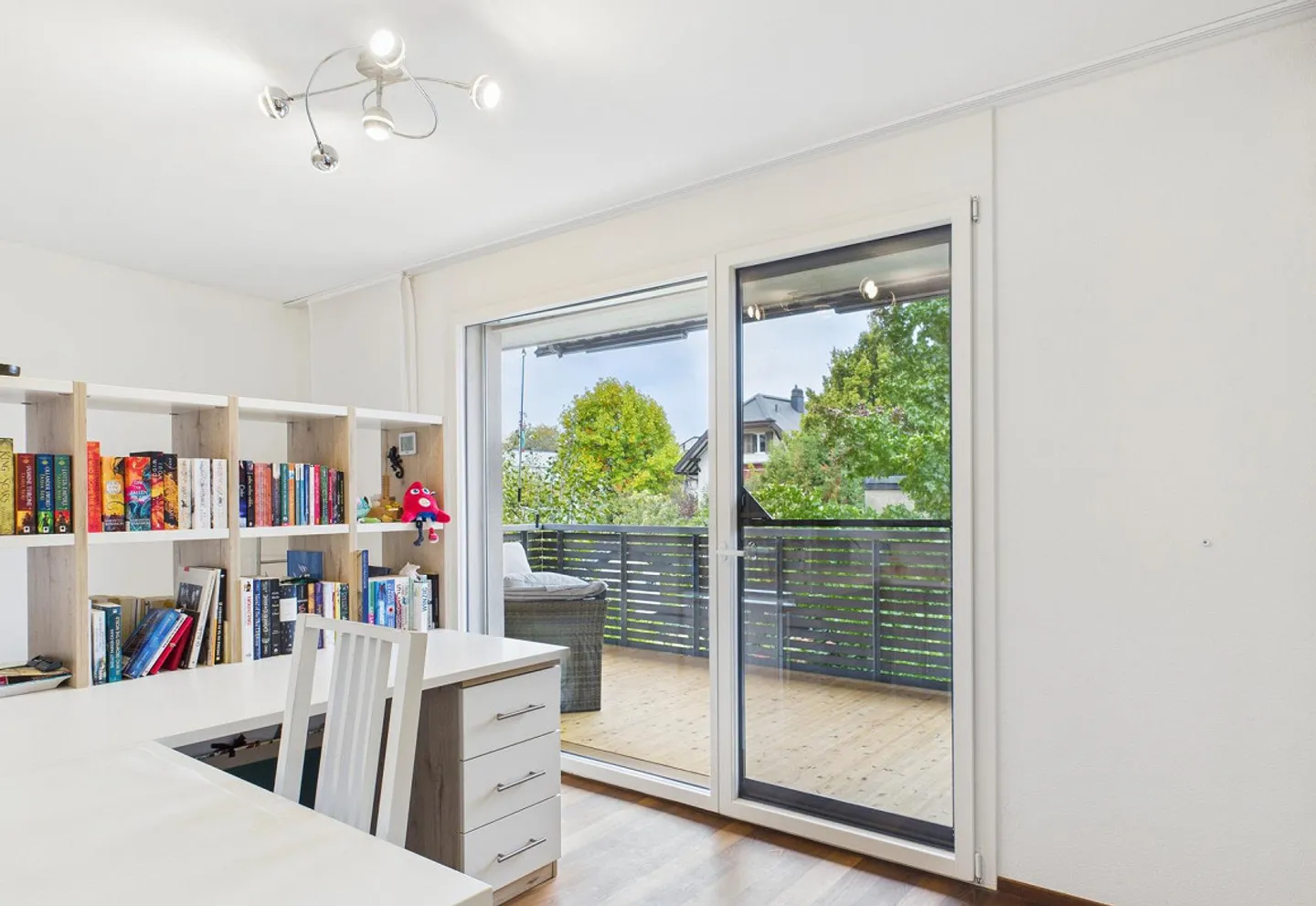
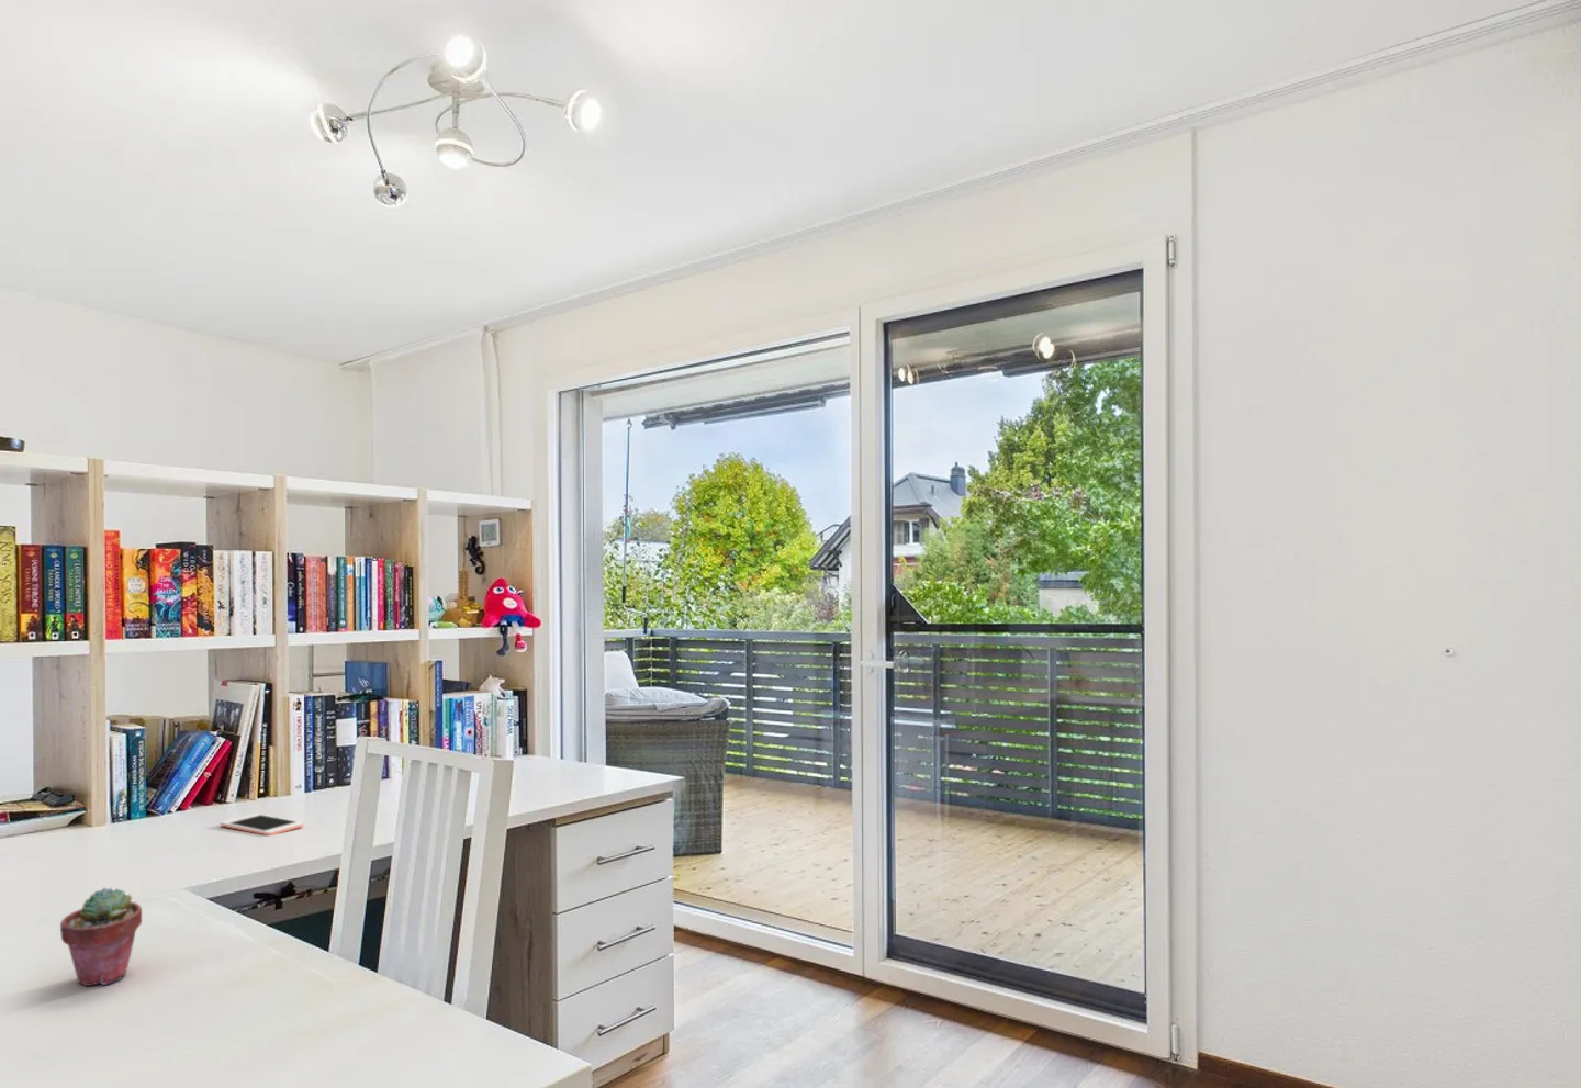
+ potted succulent [59,886,143,987]
+ cell phone [220,813,304,837]
